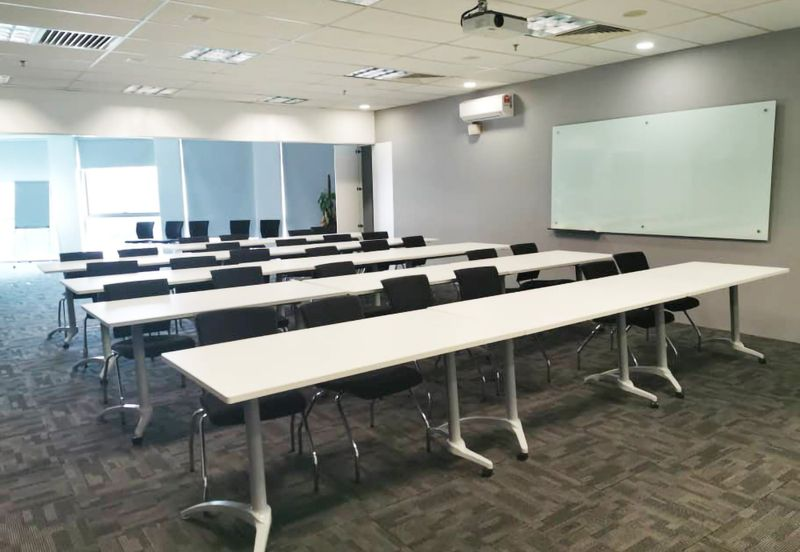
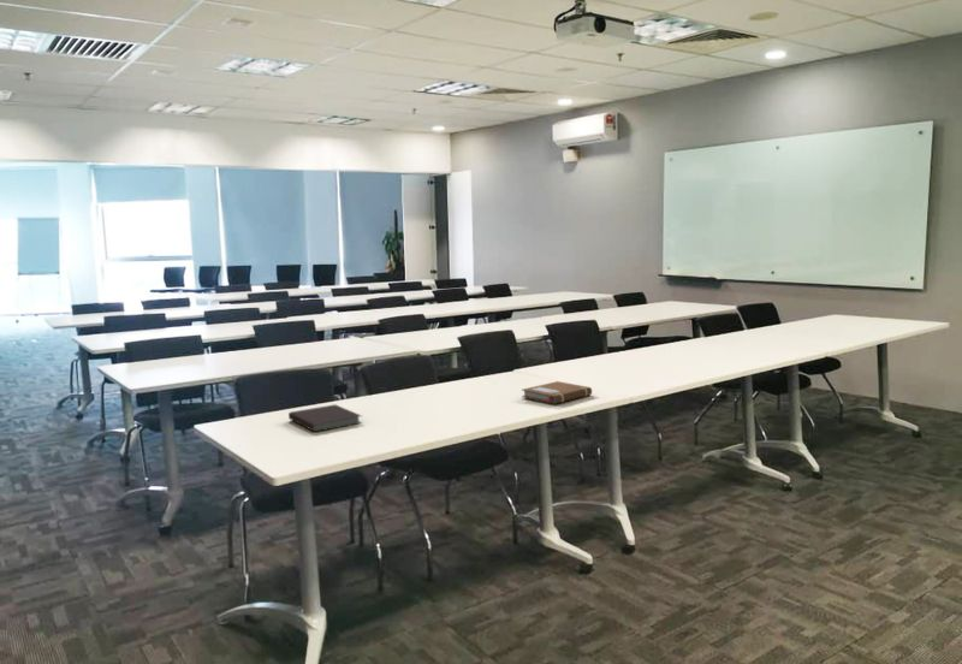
+ notebook [287,403,363,433]
+ notebook [521,380,593,405]
